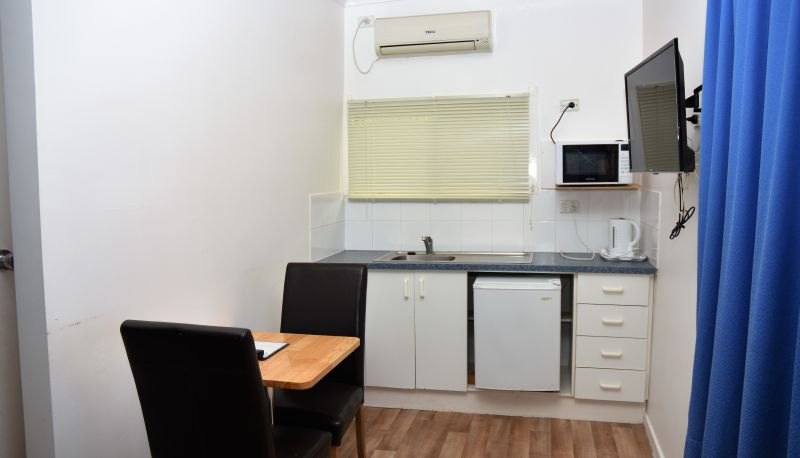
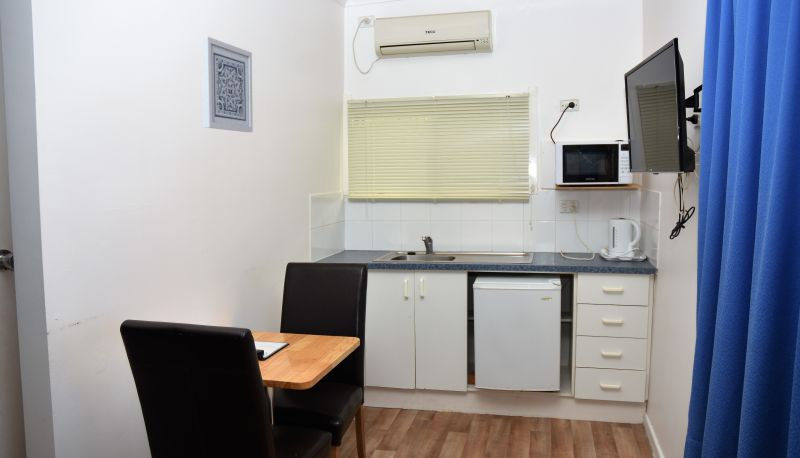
+ wall art [201,36,254,133]
